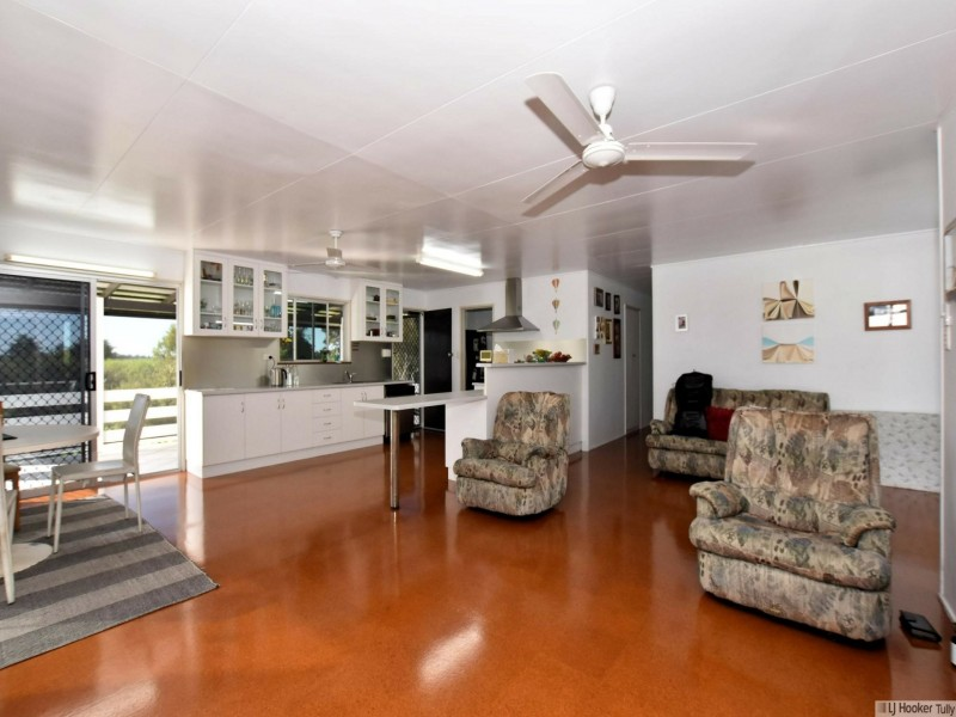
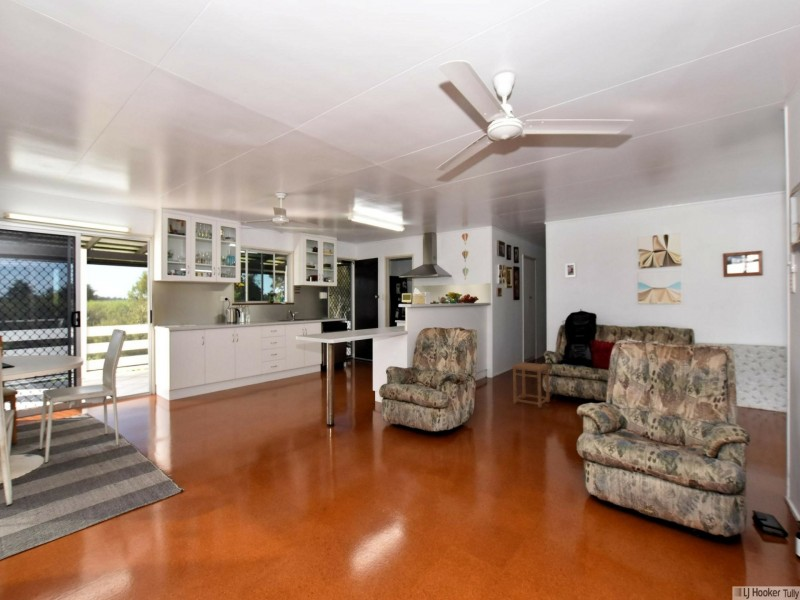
+ side table [511,361,551,409]
